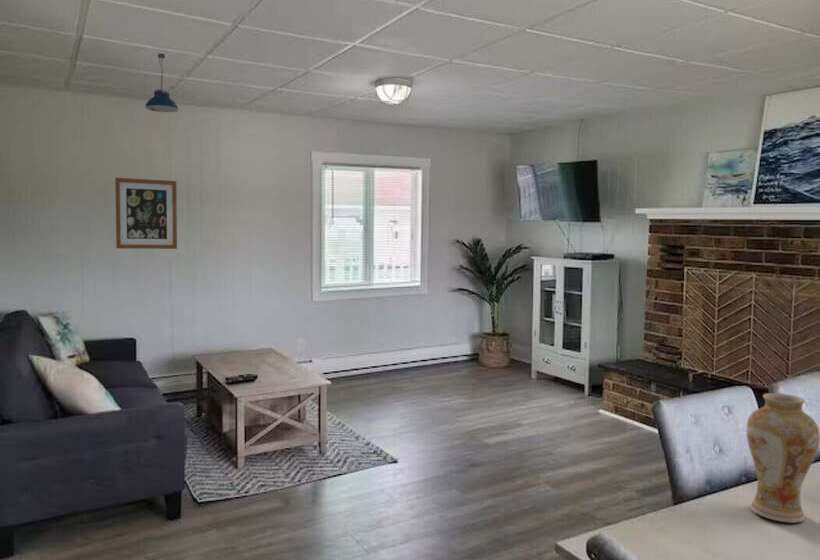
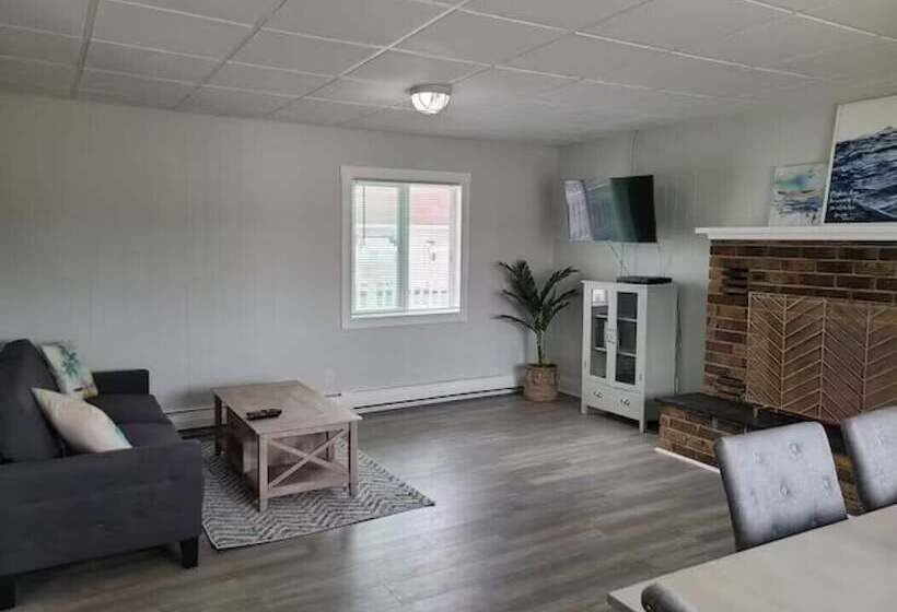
- pendant light [144,52,180,113]
- wall art [114,177,178,250]
- vase [746,392,820,524]
